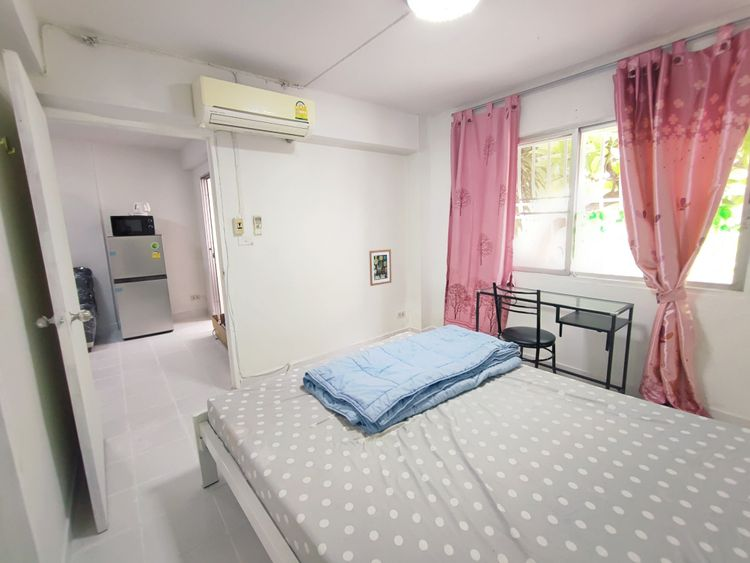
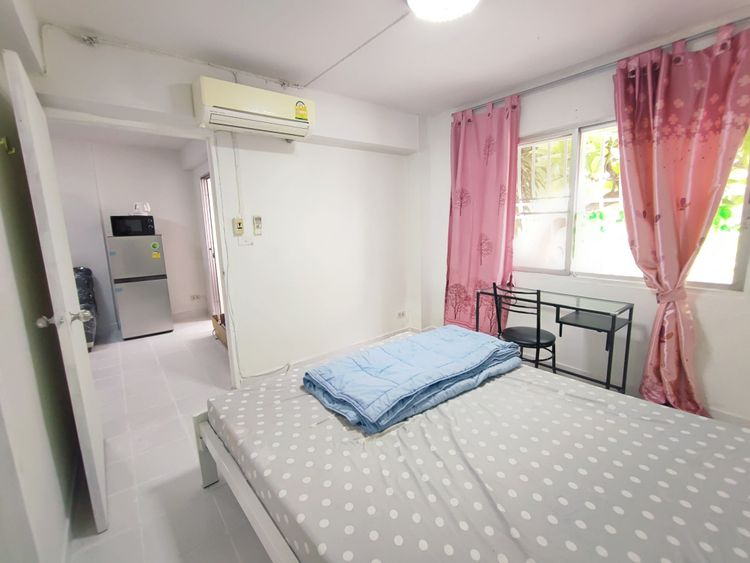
- wall art [368,248,392,287]
